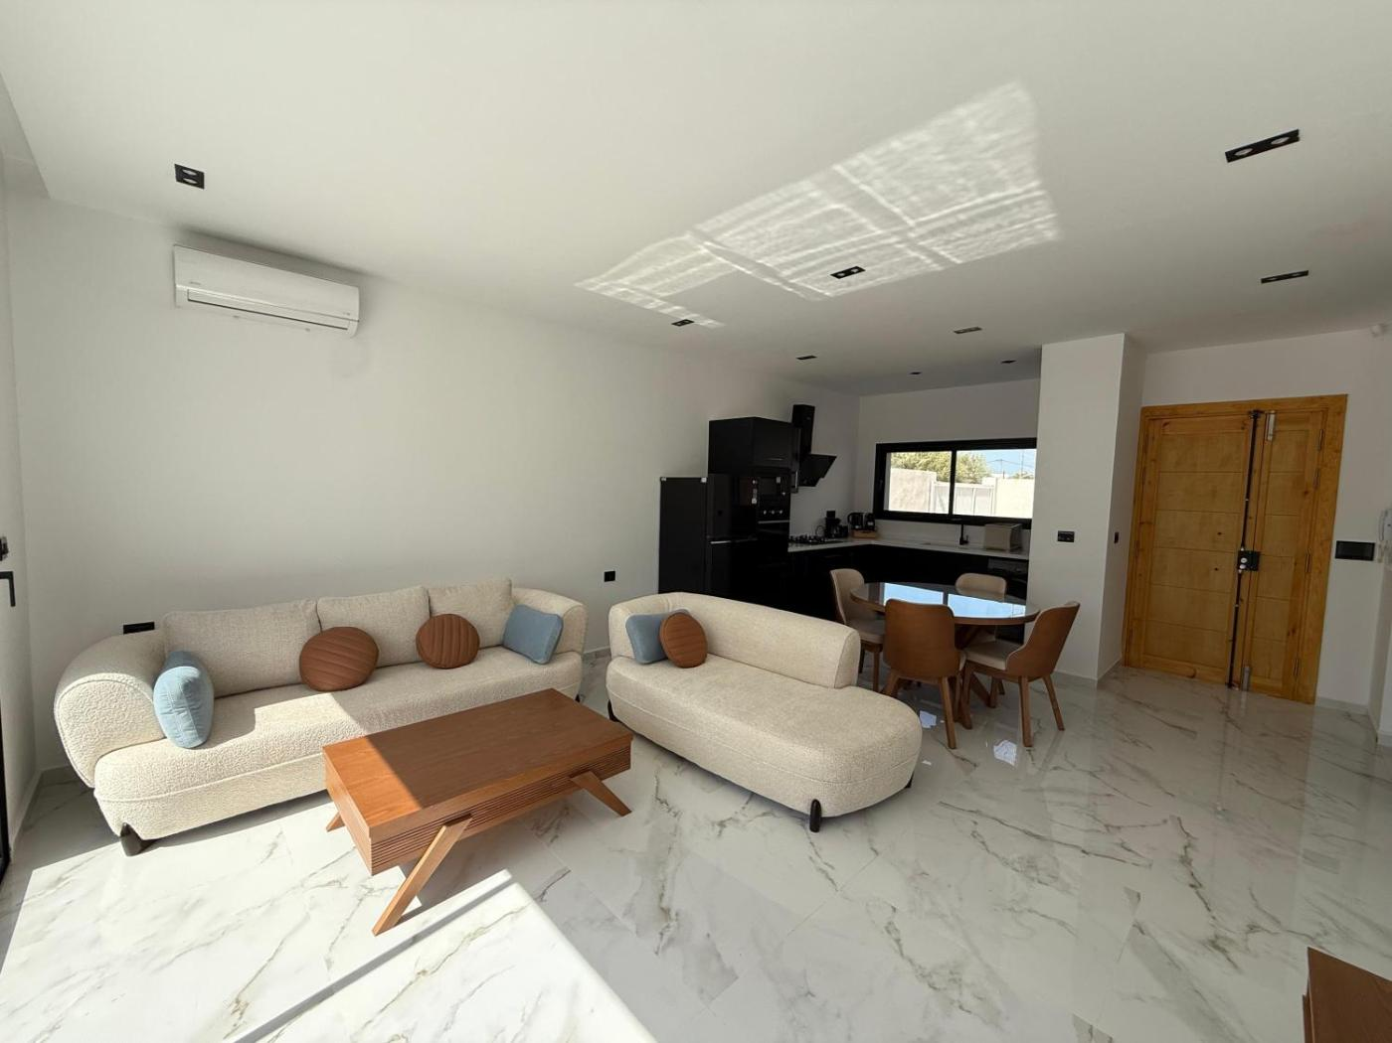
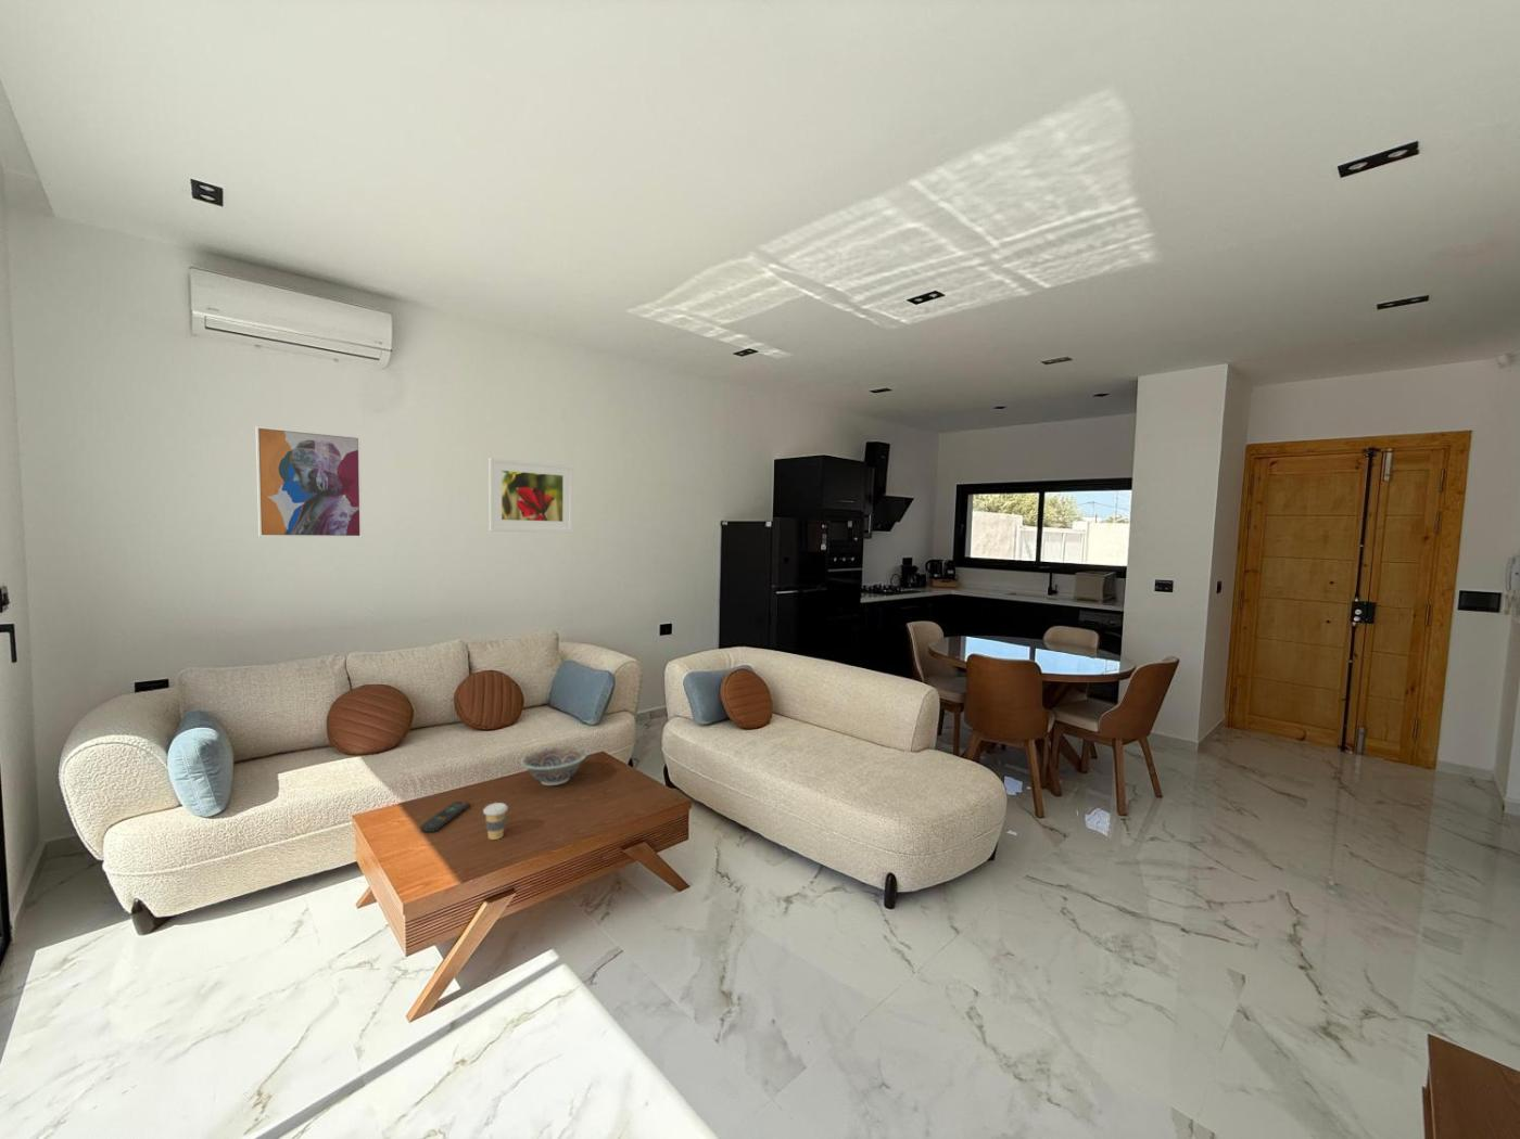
+ wall art [255,425,363,538]
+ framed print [487,457,574,534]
+ coffee cup [482,802,509,841]
+ decorative bowl [519,745,589,786]
+ remote control [419,800,470,833]
